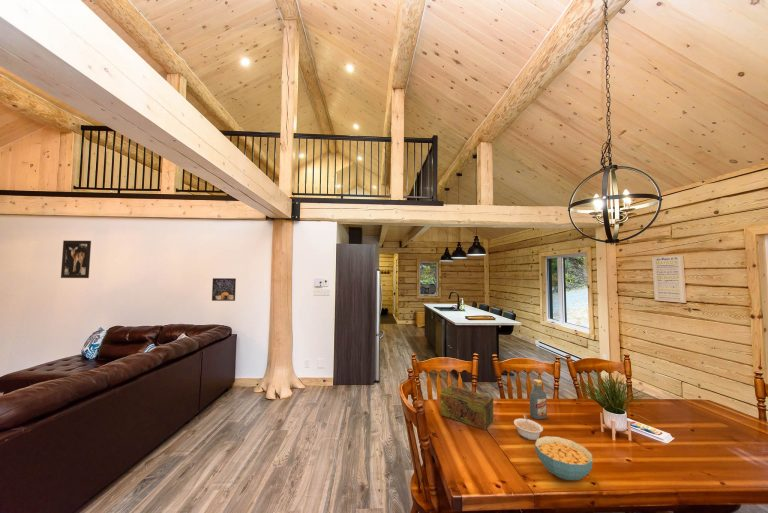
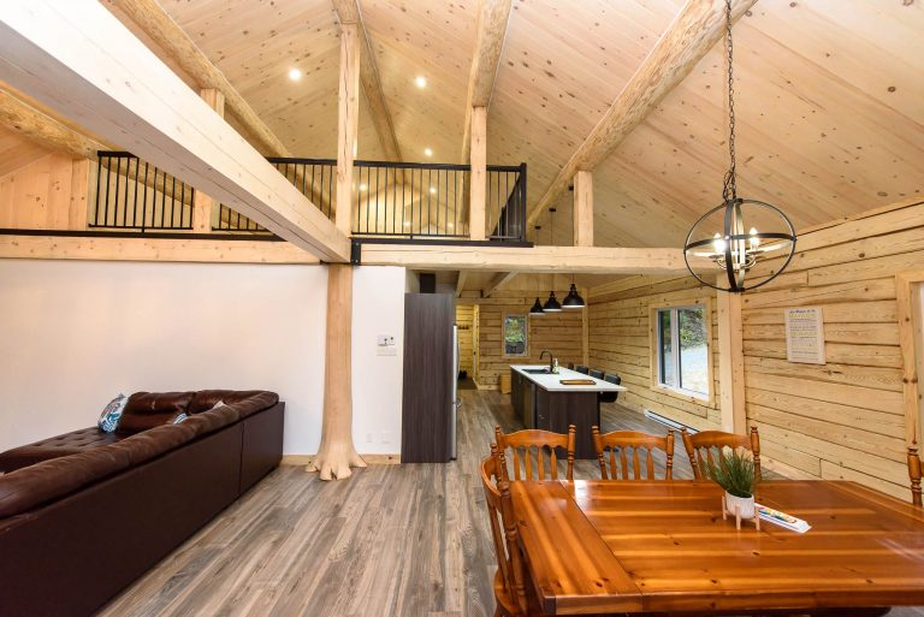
- wall art [60,240,92,279]
- cereal bowl [534,435,593,481]
- cereal box [439,385,494,431]
- legume [513,413,544,441]
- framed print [211,277,237,302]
- vodka [529,378,548,420]
